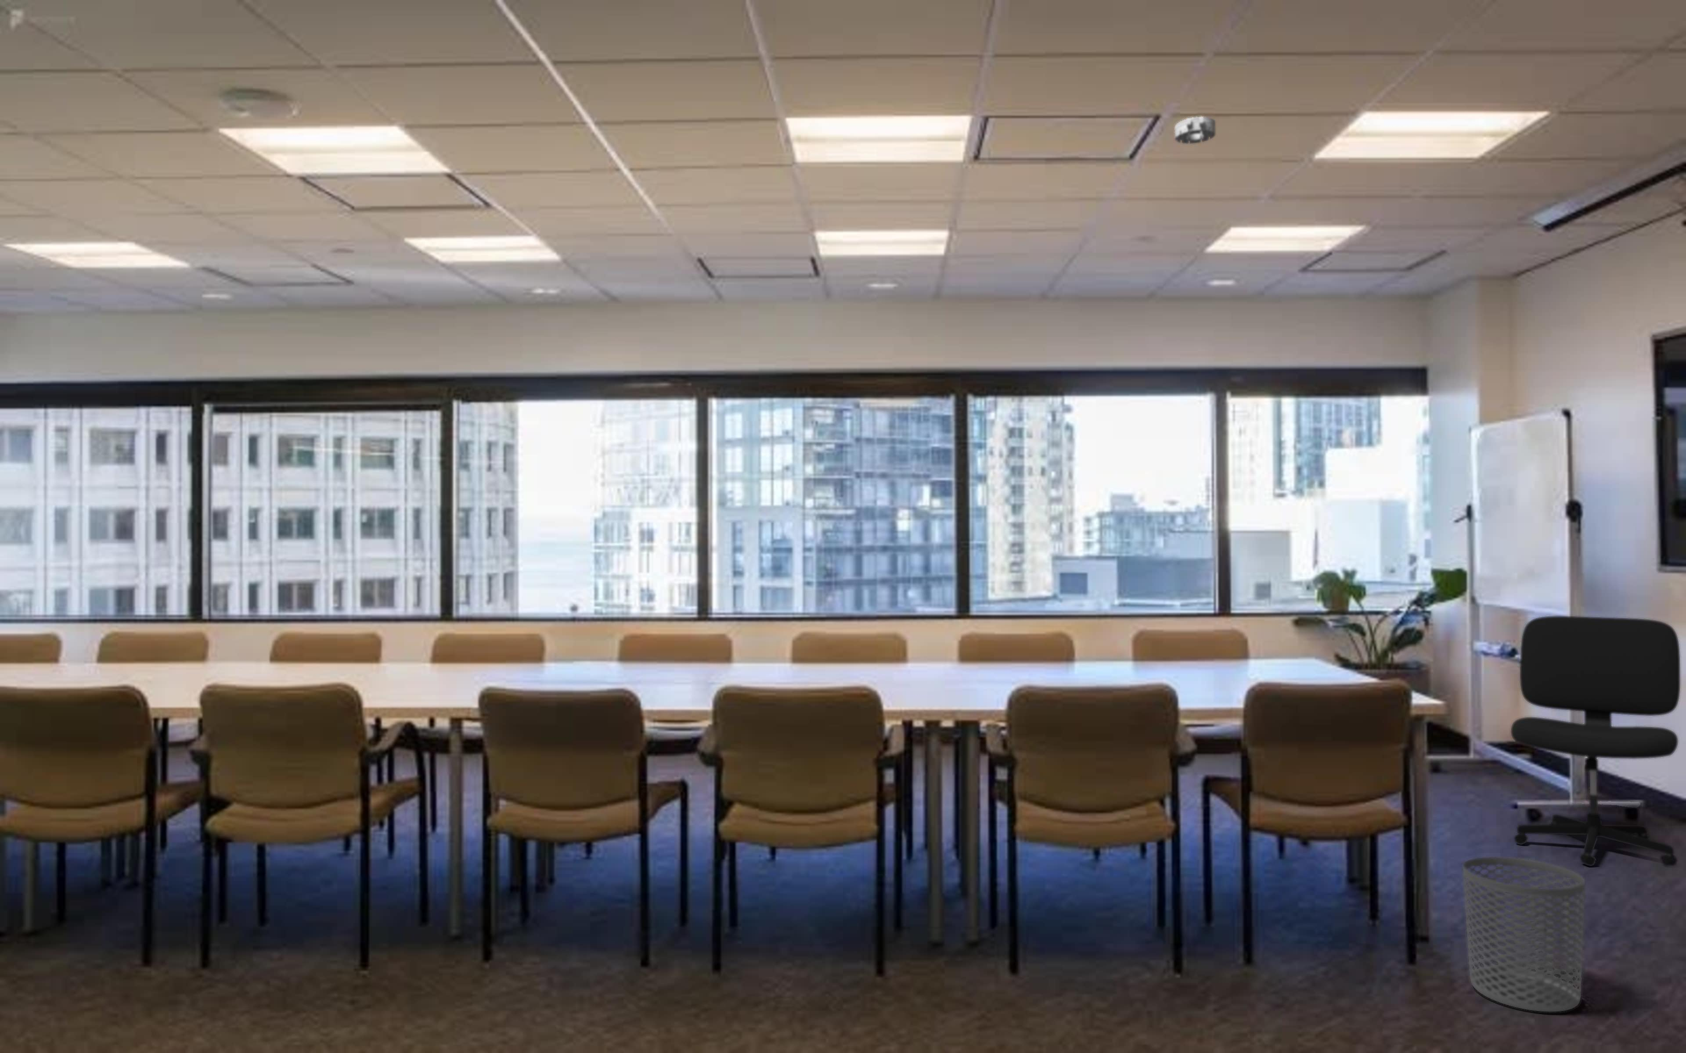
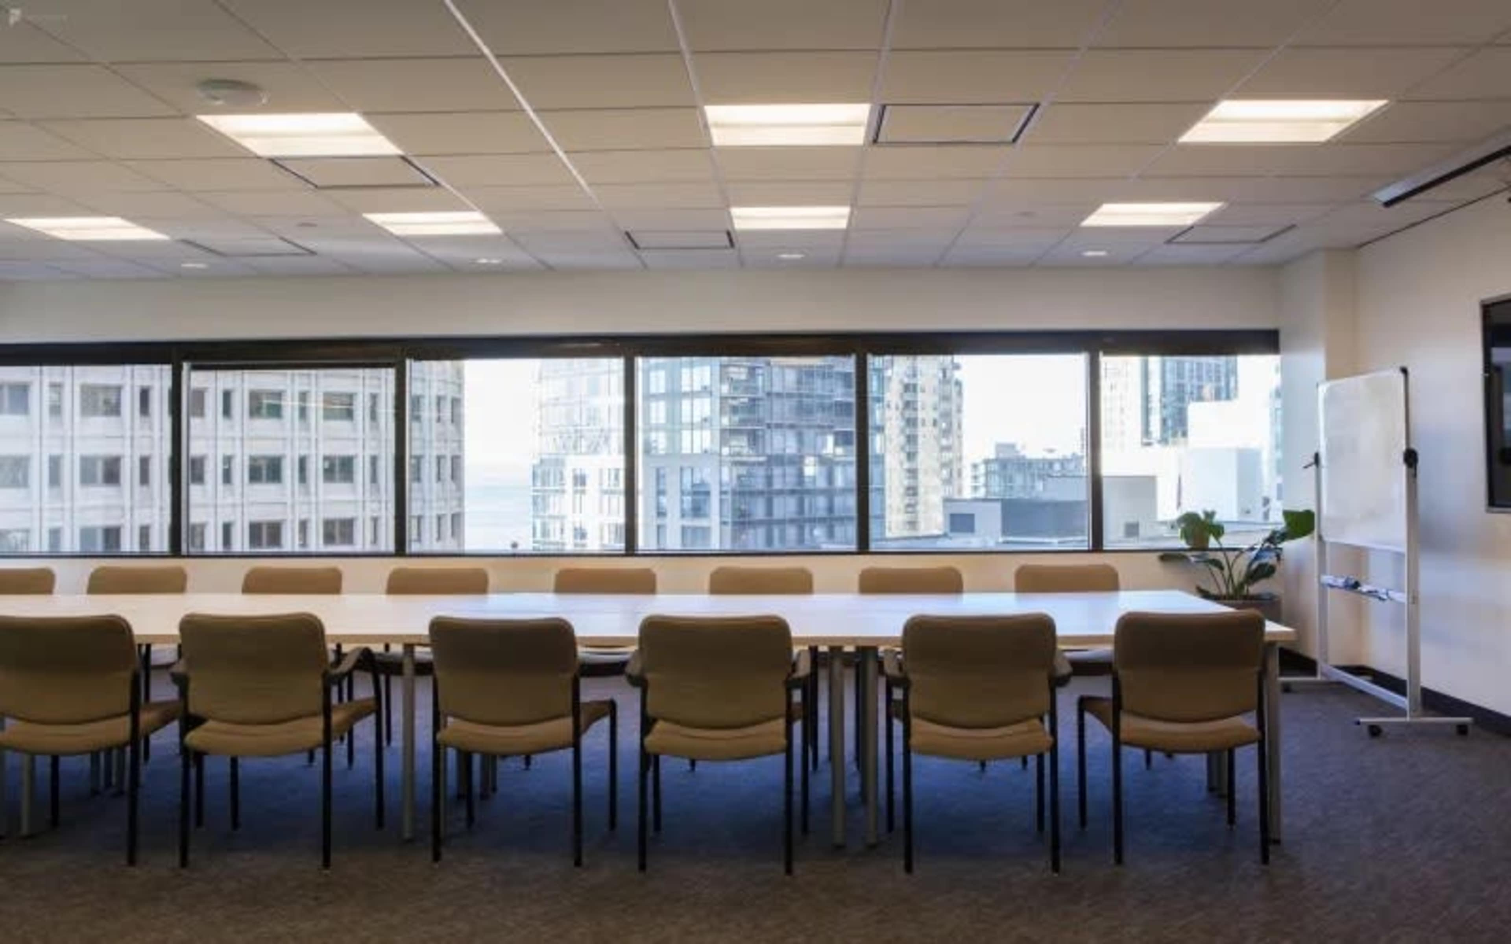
- office chair [1506,615,1681,867]
- waste bin [1463,856,1586,1012]
- smoke detector [1175,115,1216,144]
